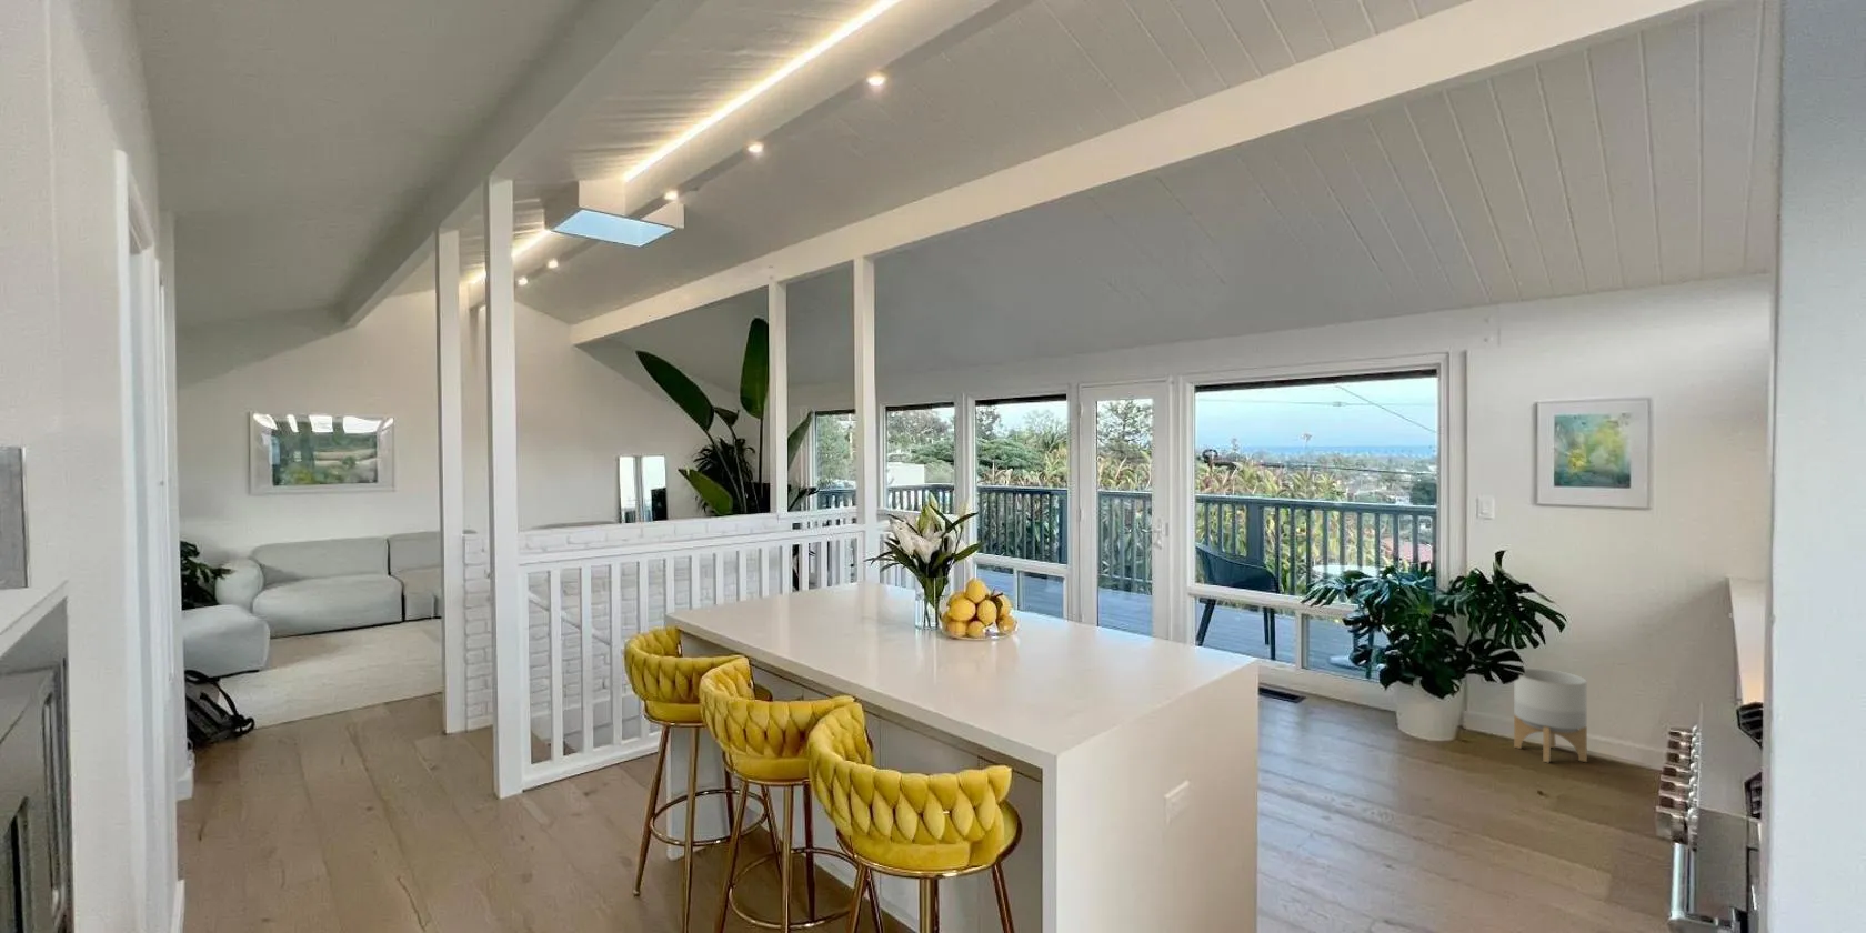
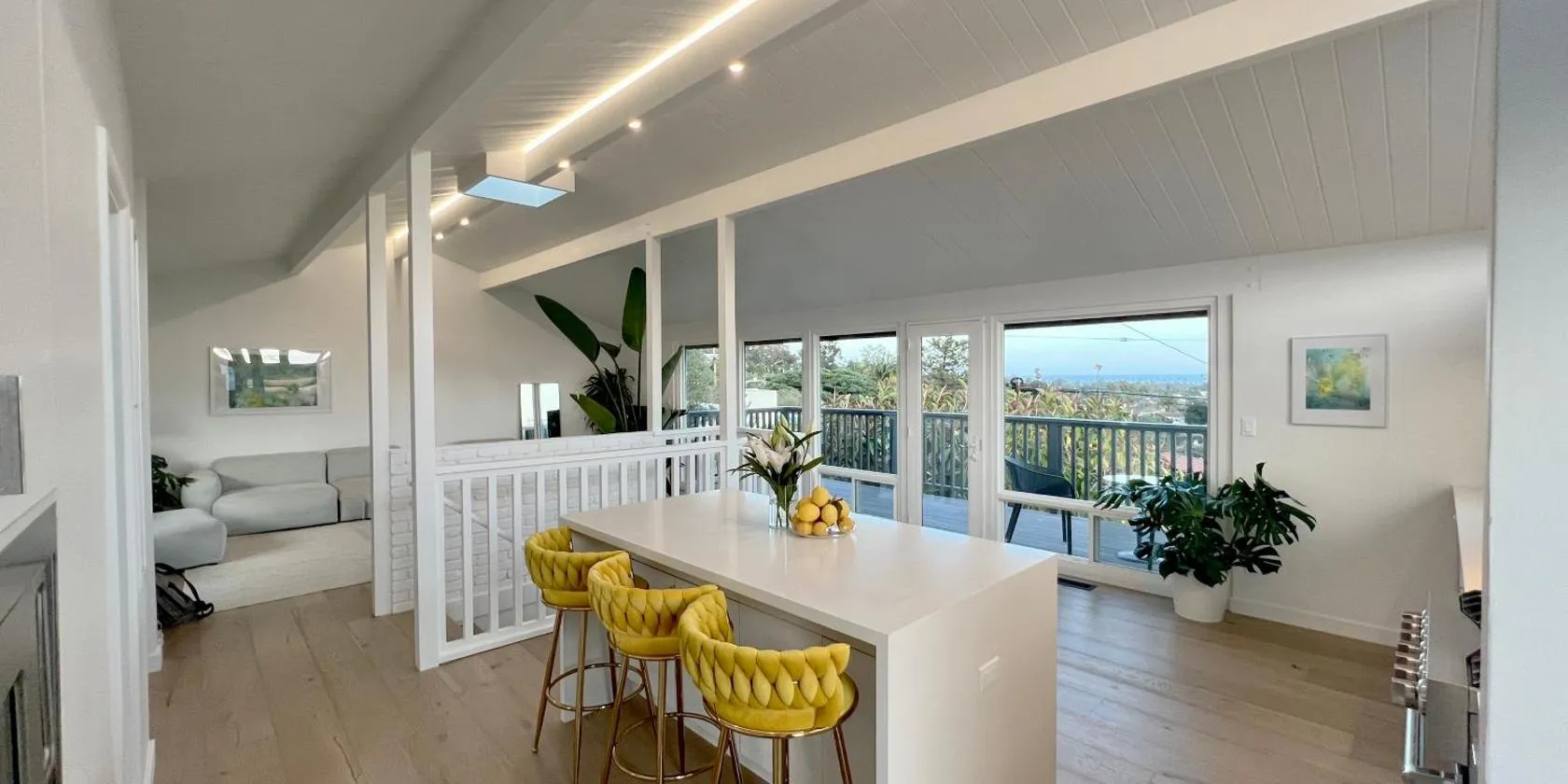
- planter [1513,668,1589,764]
